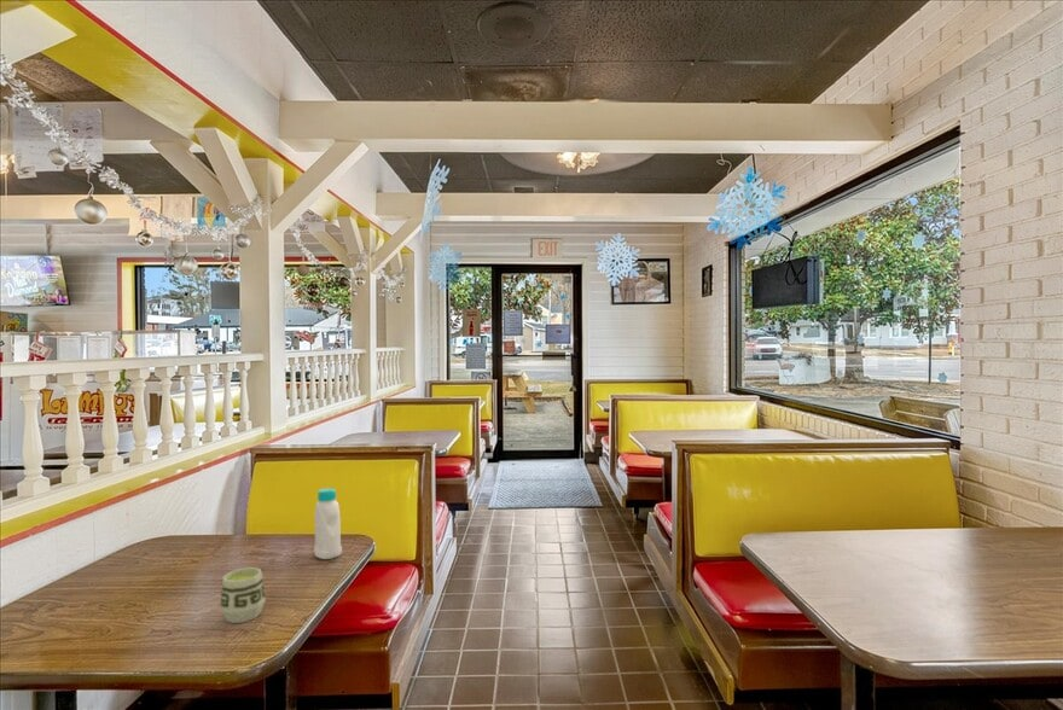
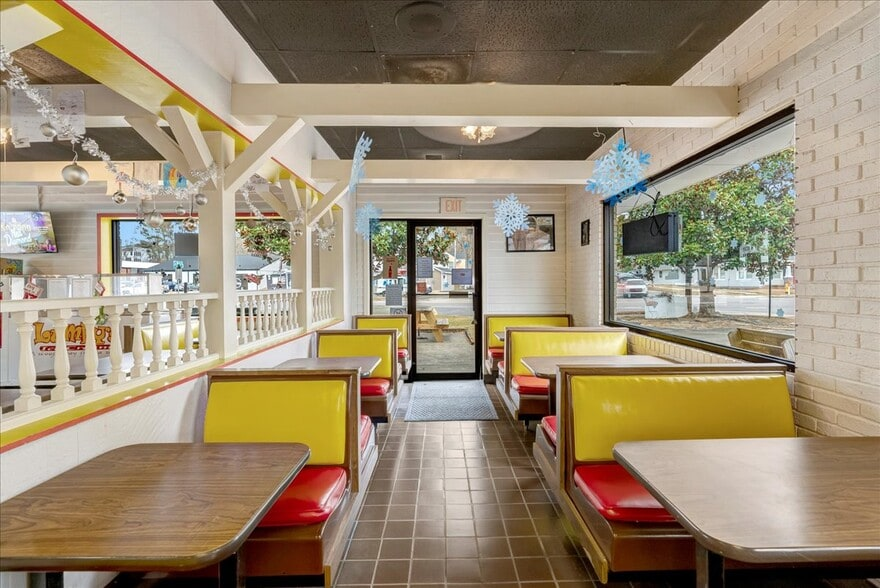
- cup [219,566,267,624]
- bottle [313,487,343,560]
